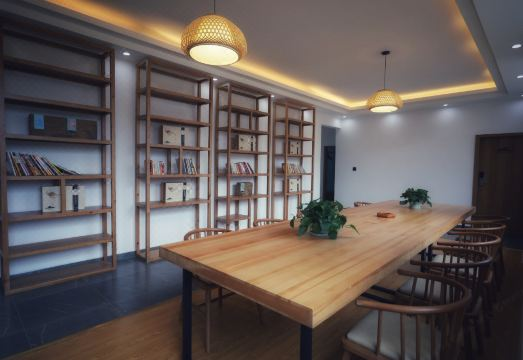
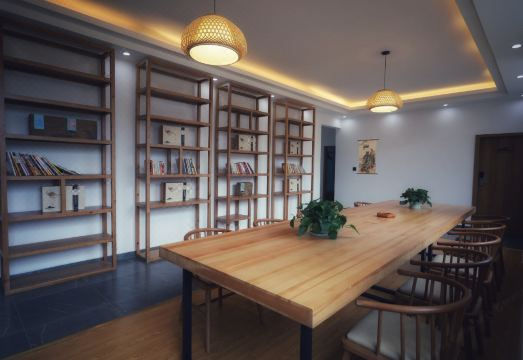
+ wall scroll [355,138,380,175]
